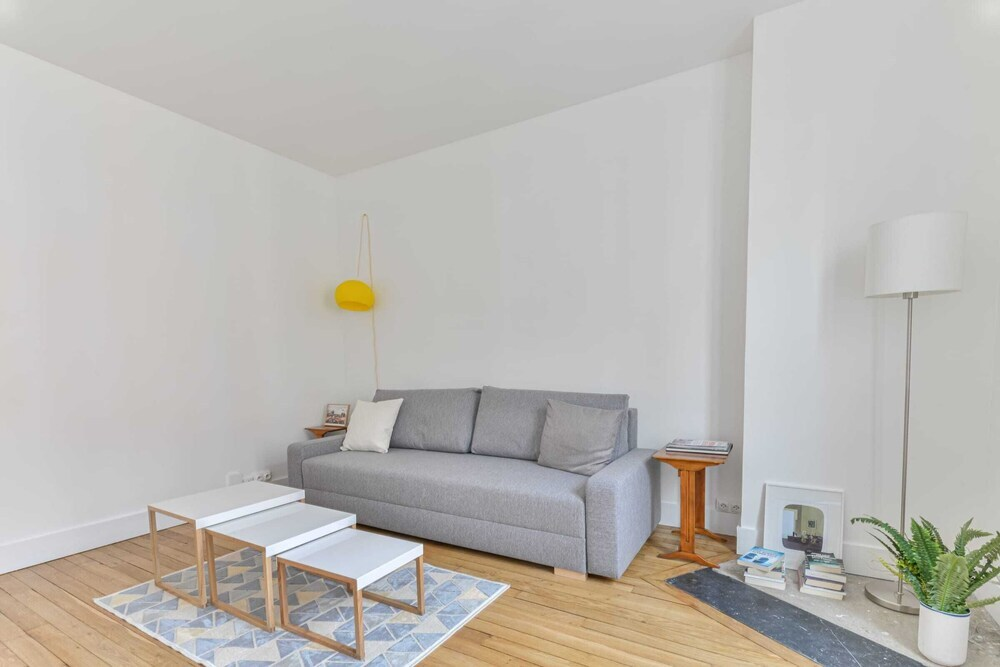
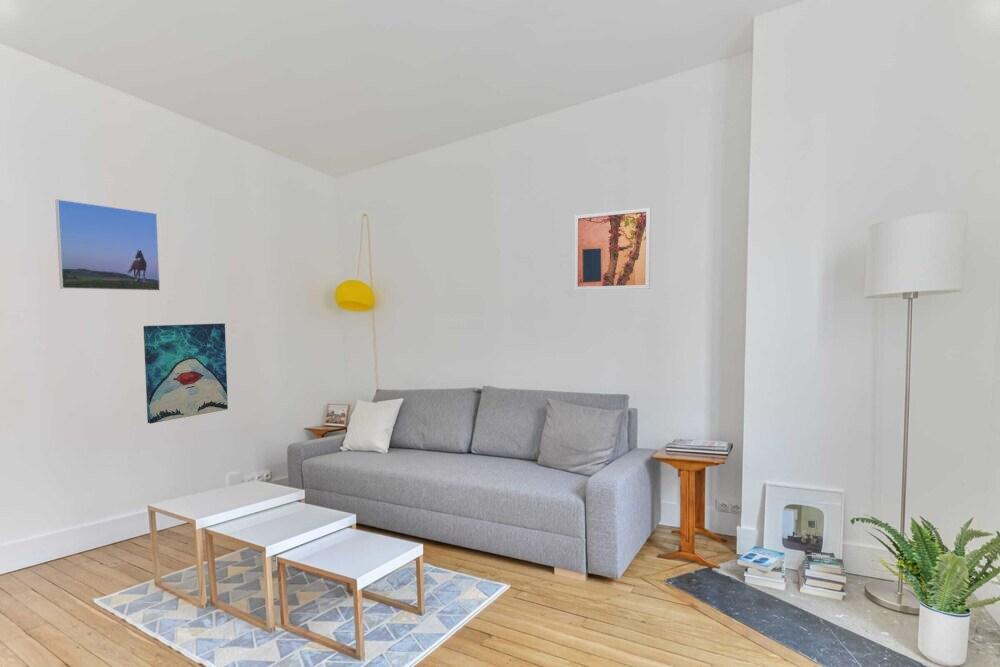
+ wall art [573,207,652,291]
+ wall art [142,322,229,425]
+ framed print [55,198,161,292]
